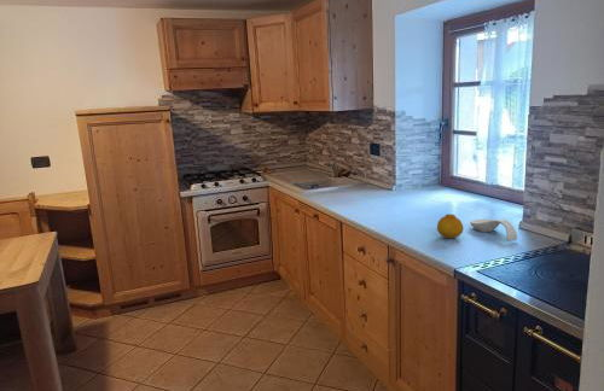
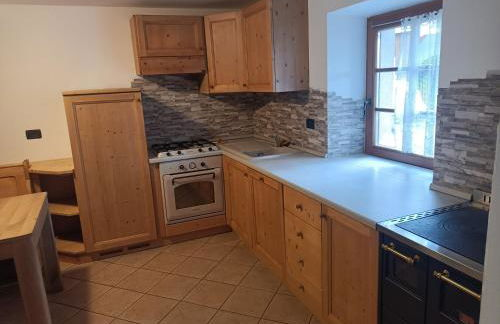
- fruit [436,212,465,239]
- spoon rest [469,217,518,241]
